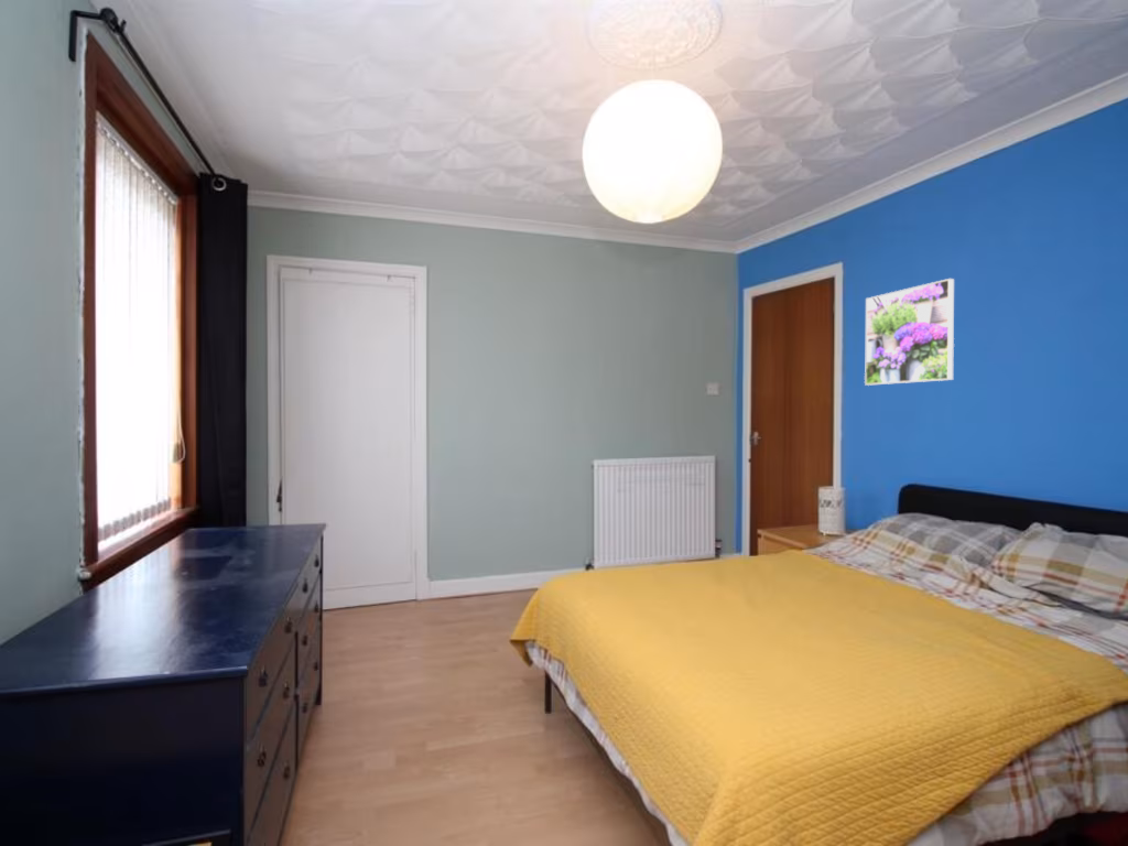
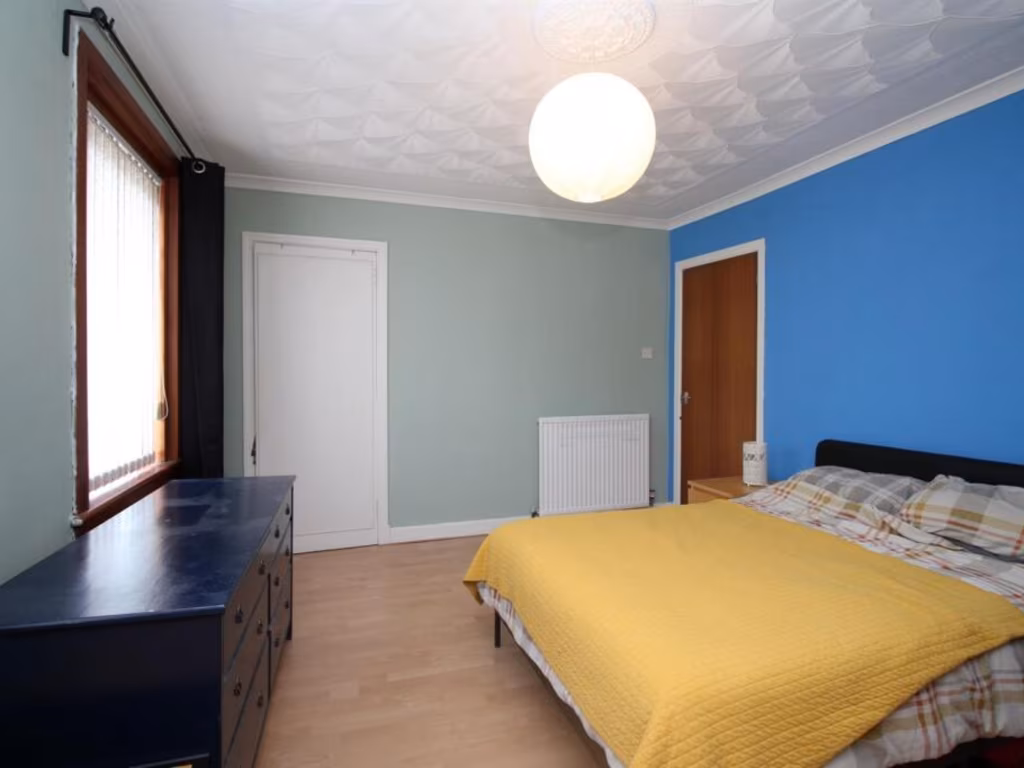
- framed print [864,278,955,387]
